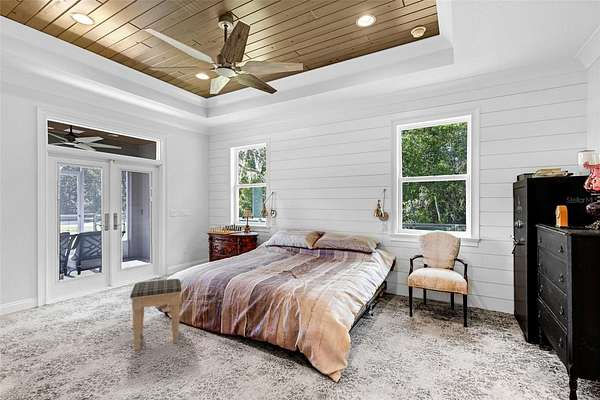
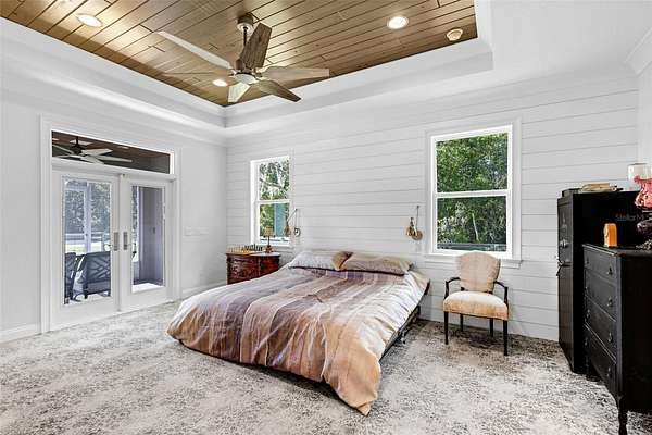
- footstool [129,278,183,351]
